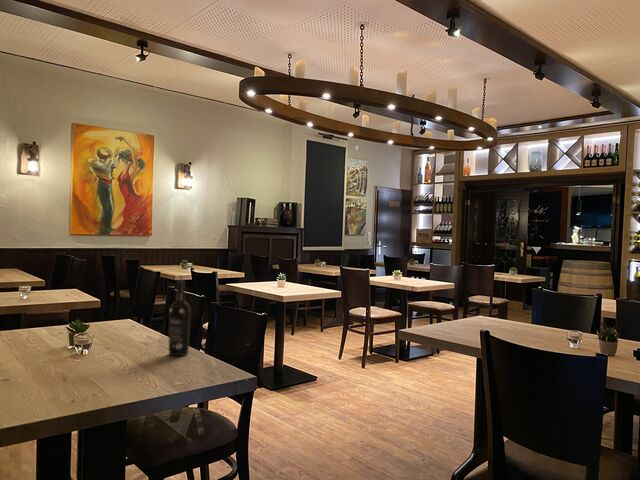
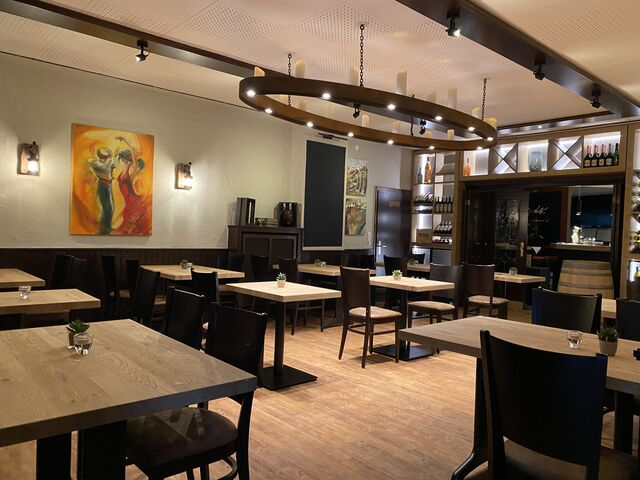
- wine bottle [168,279,192,357]
